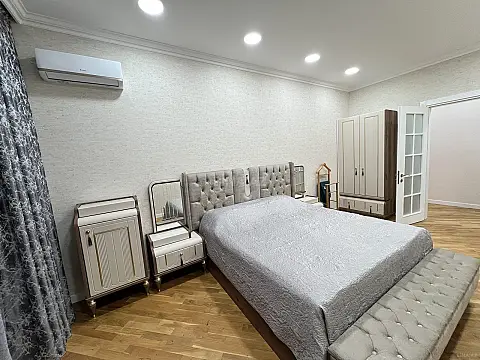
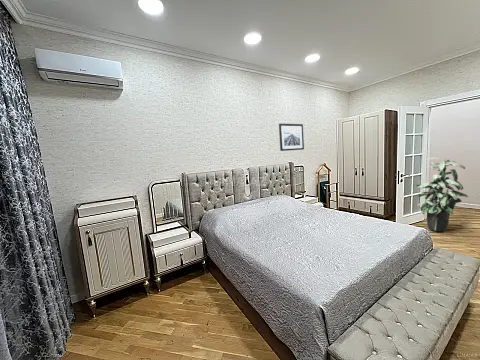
+ indoor plant [414,157,469,233]
+ wall art [278,123,305,152]
